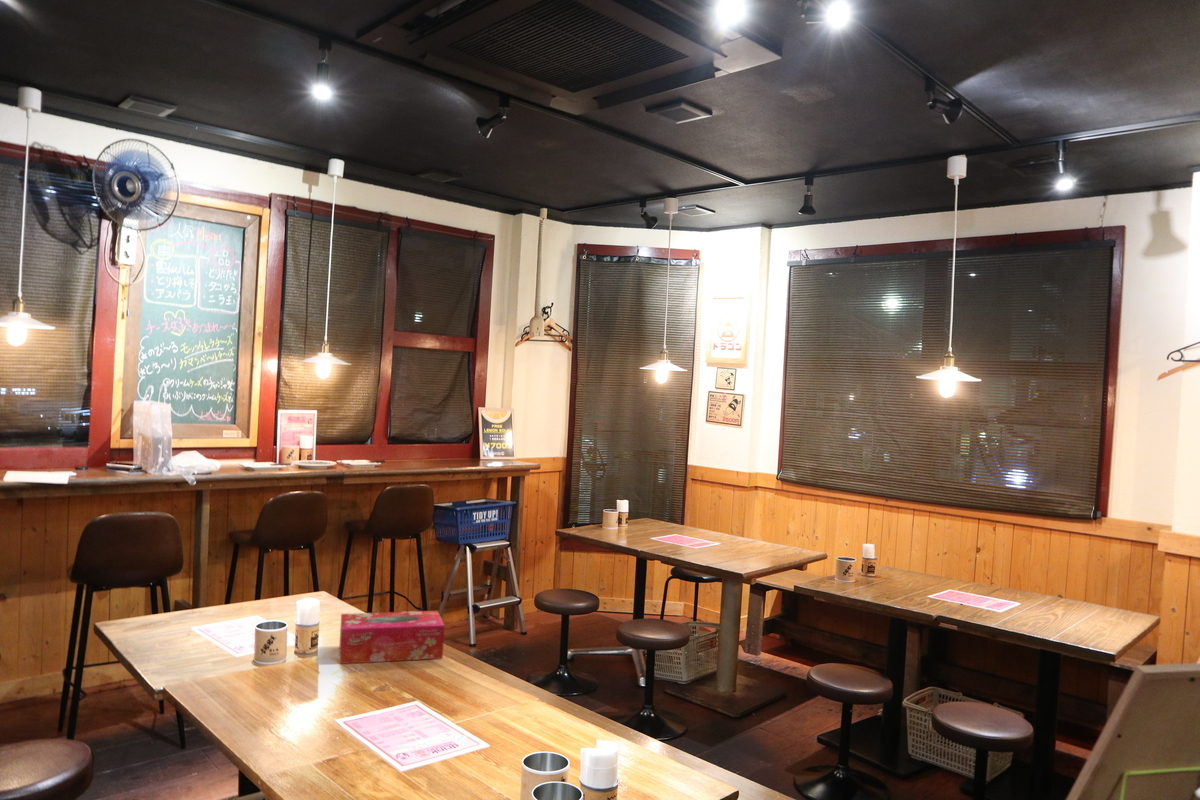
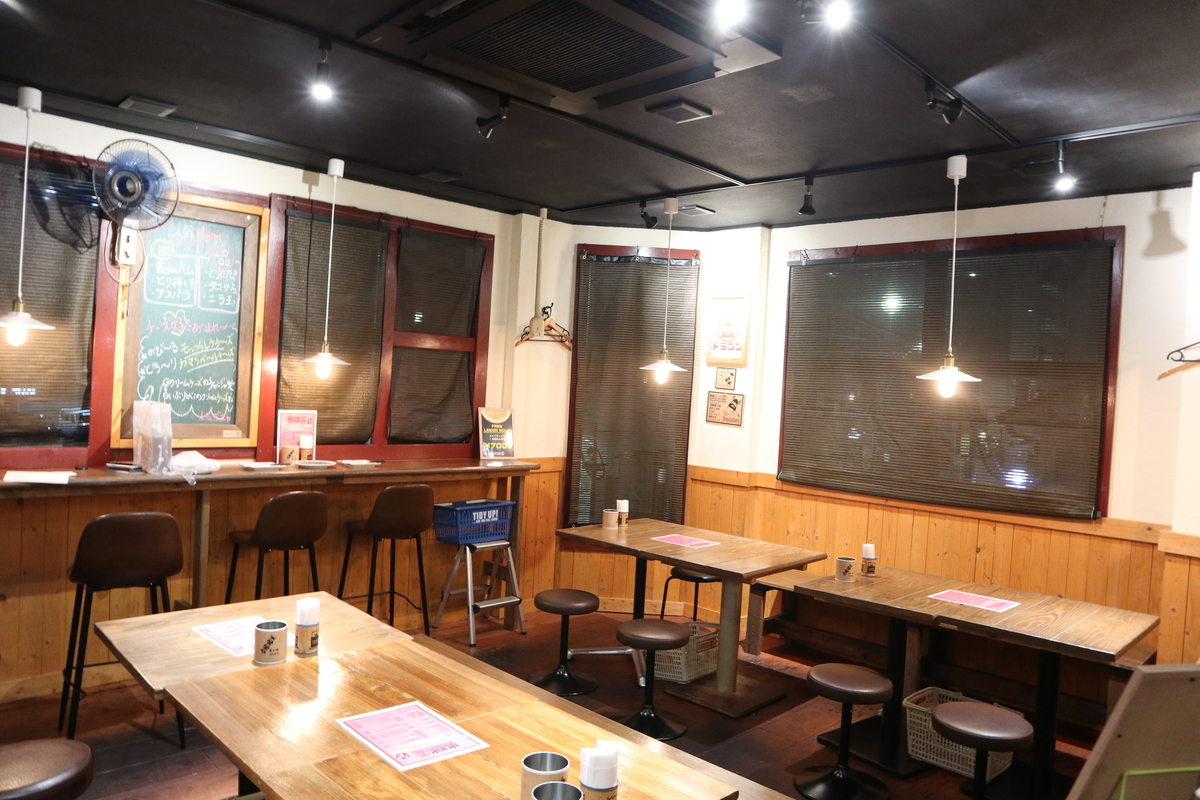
- tissue box [338,610,446,665]
